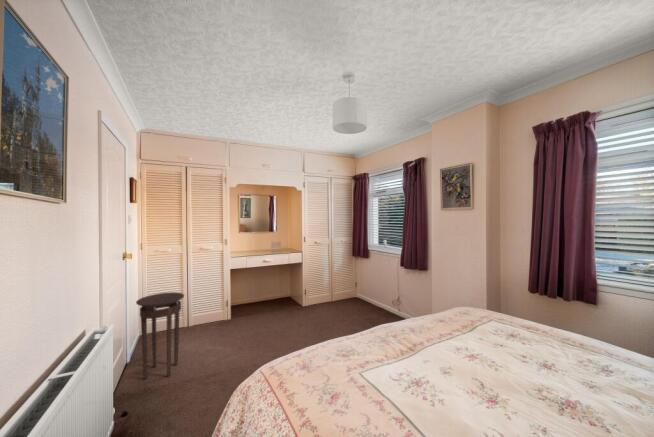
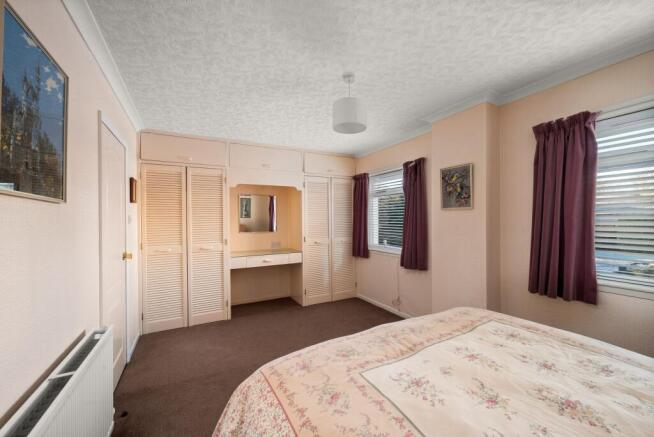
- stool [135,291,185,380]
